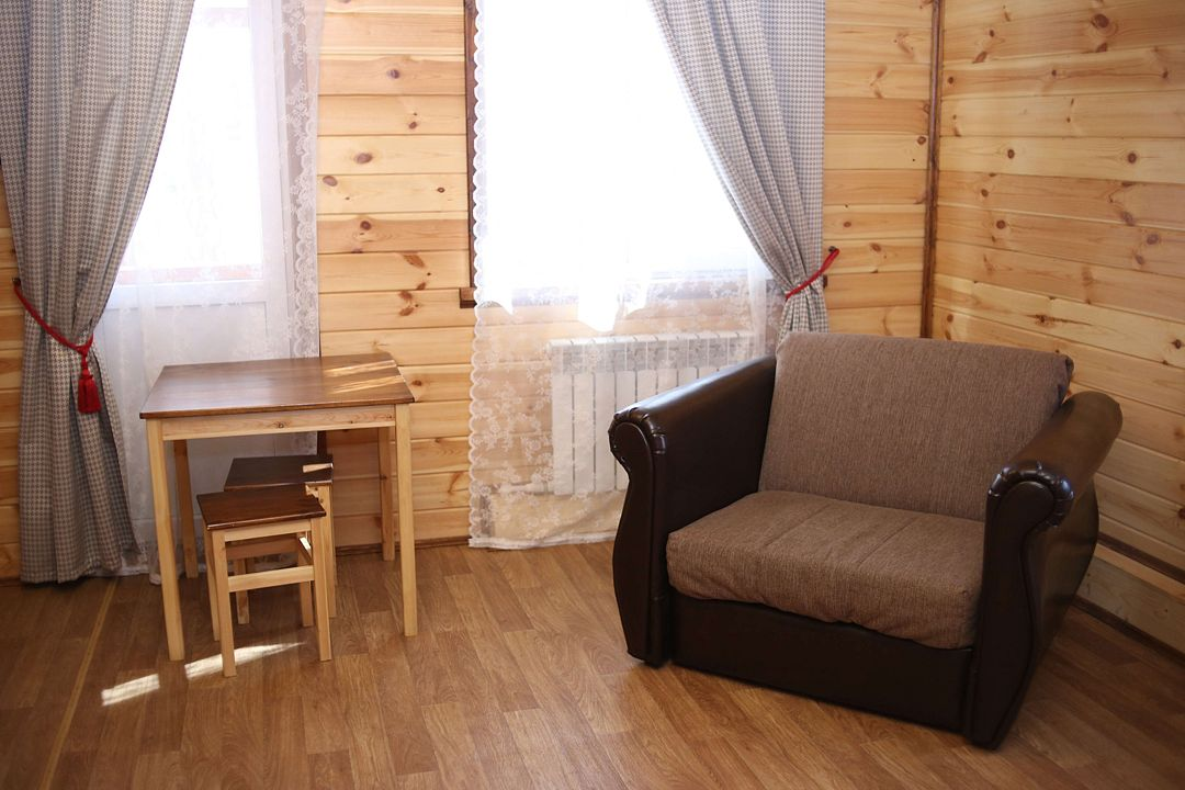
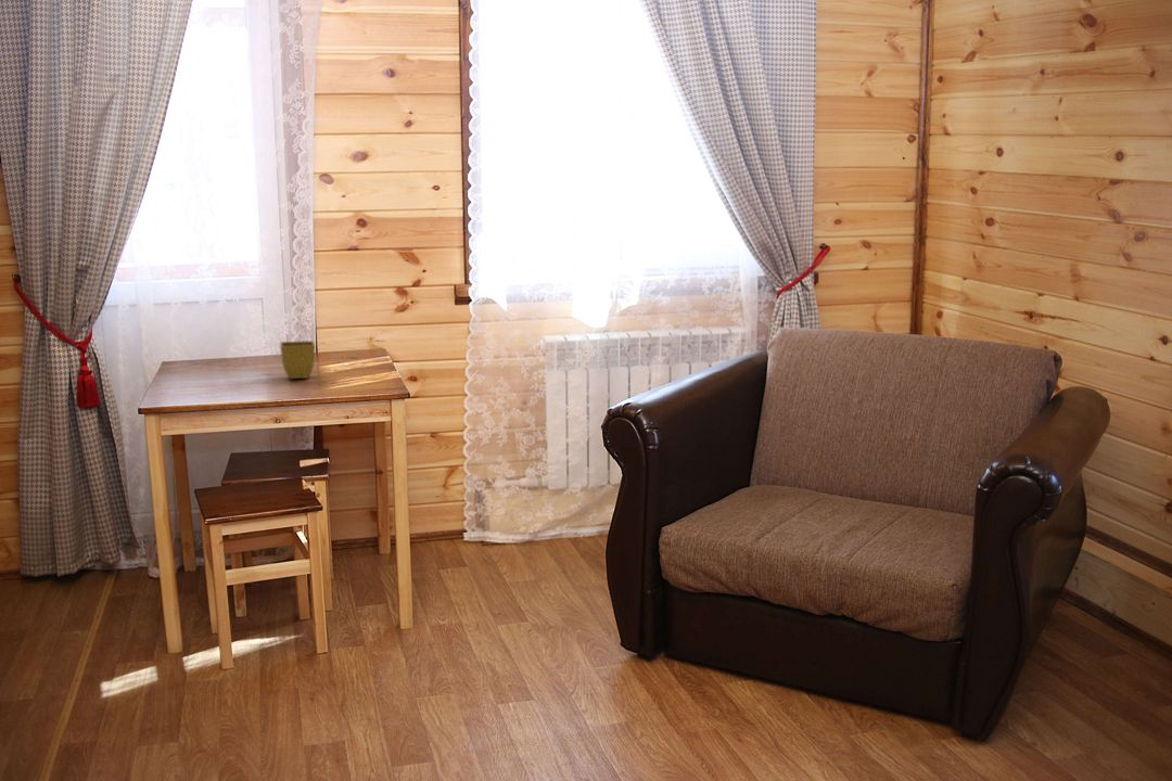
+ flower pot [279,340,317,380]
